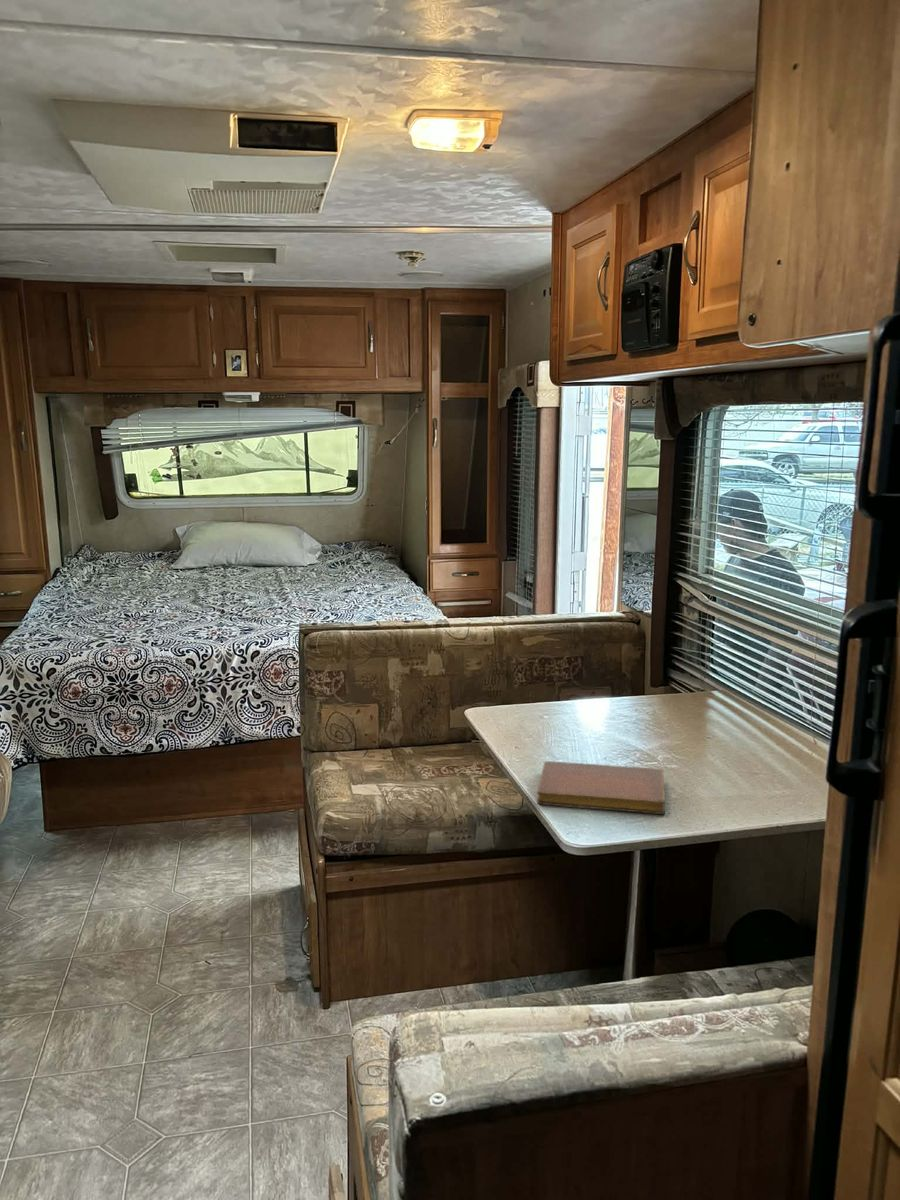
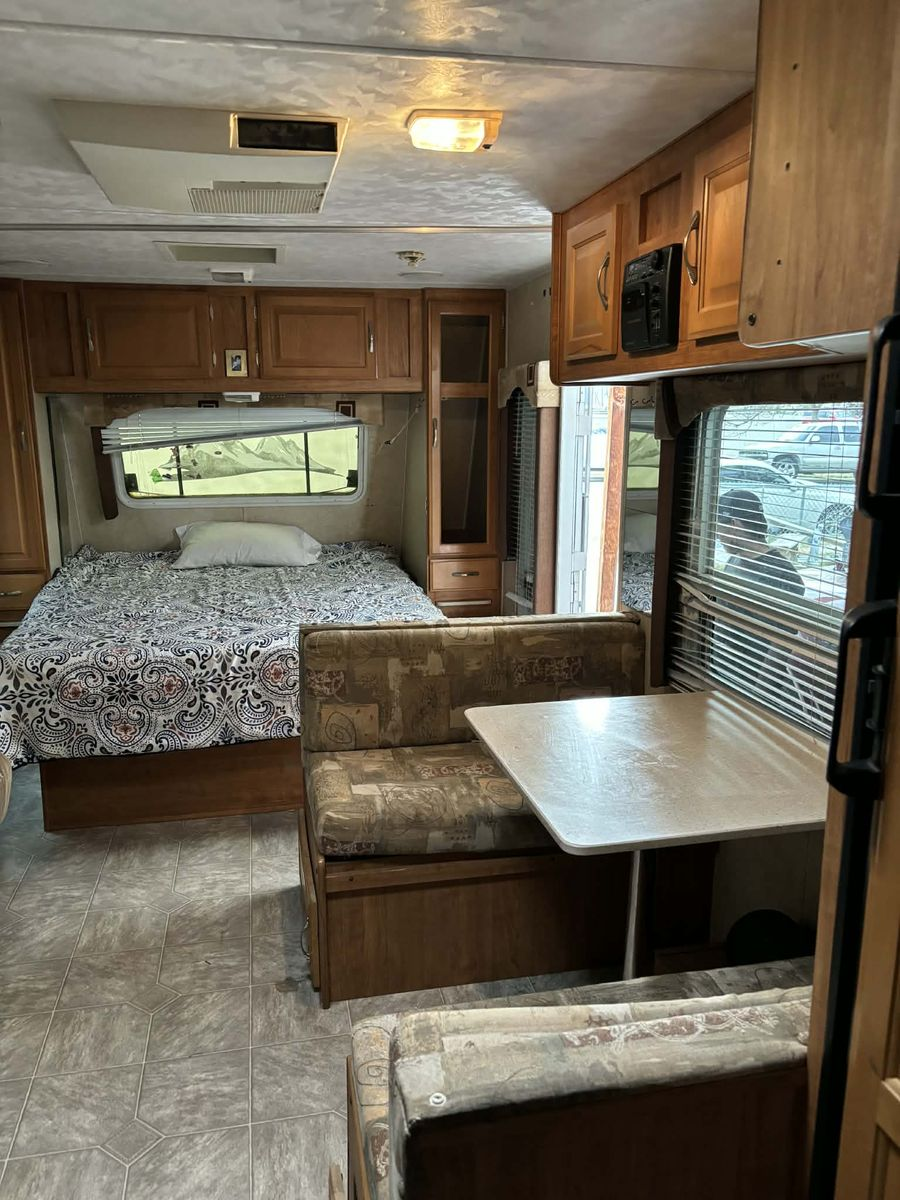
- notebook [536,760,666,815]
